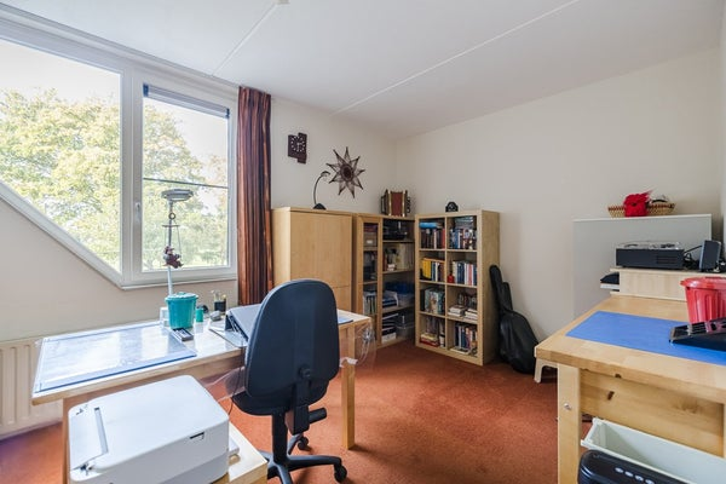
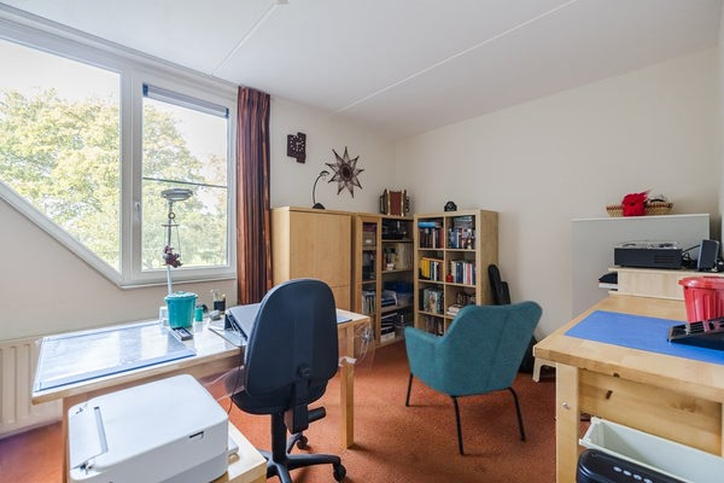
+ armchair [403,299,544,456]
